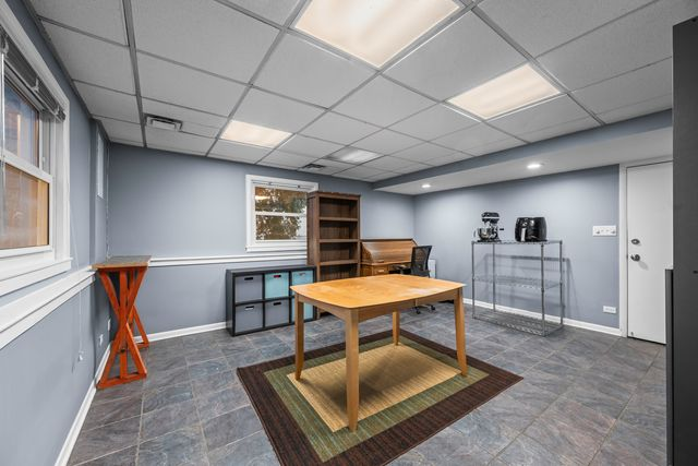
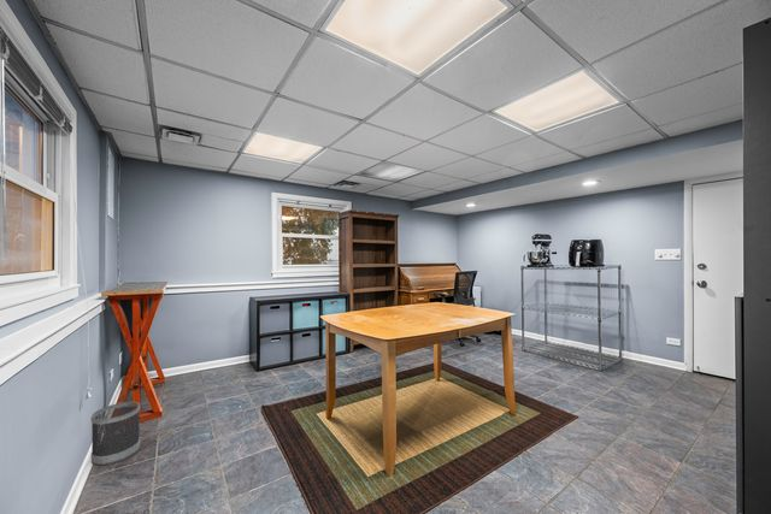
+ wastebasket [90,401,141,467]
